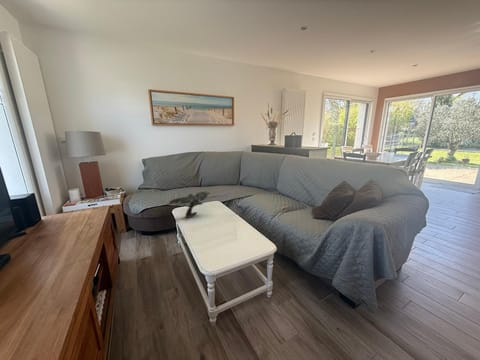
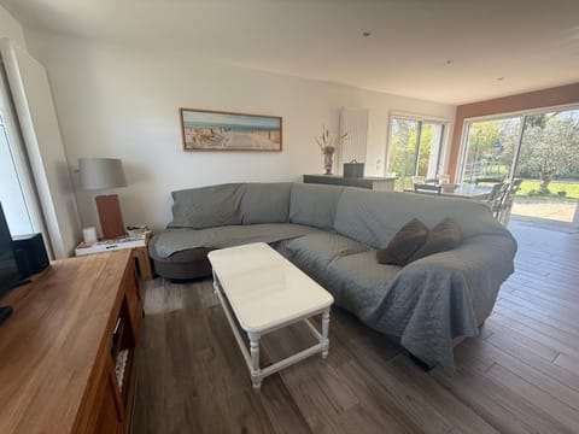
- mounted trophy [168,191,211,218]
